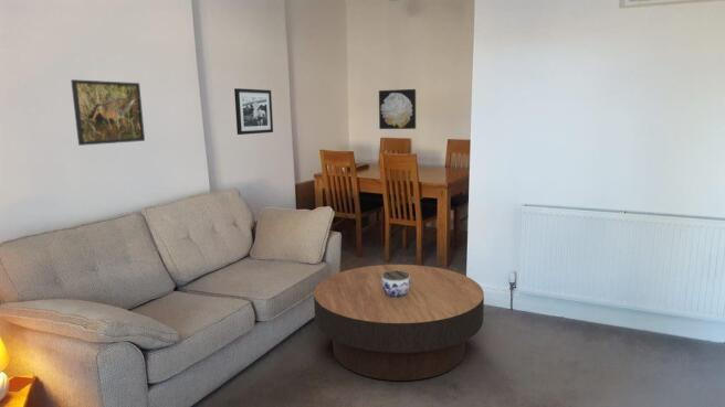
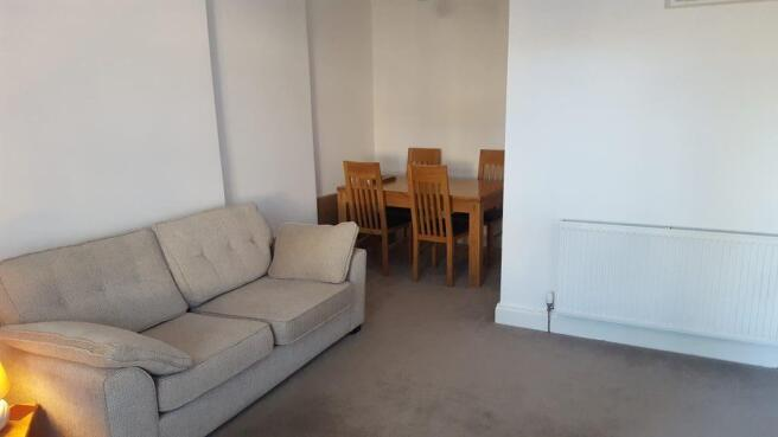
- coffee table [313,264,485,382]
- jar [381,270,410,298]
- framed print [70,78,146,147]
- wall art [378,88,417,130]
- picture frame [233,87,274,136]
